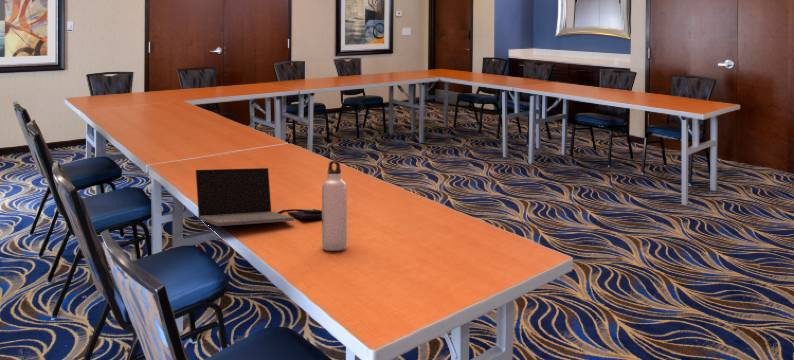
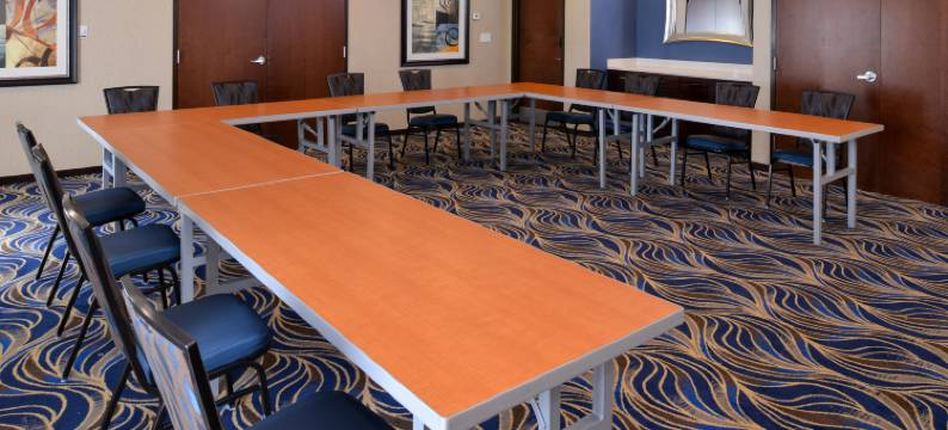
- water bottle [321,160,348,252]
- laptop computer [195,167,322,227]
